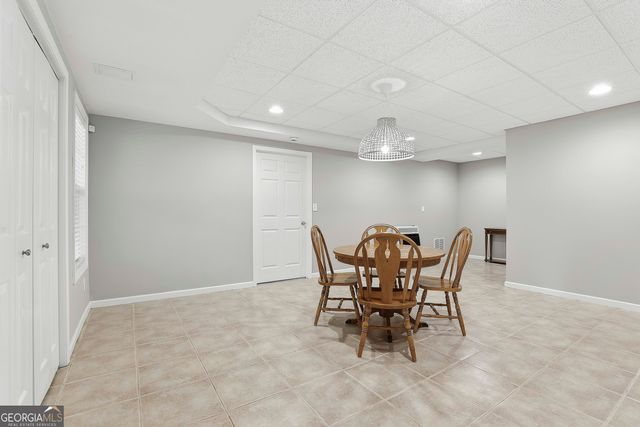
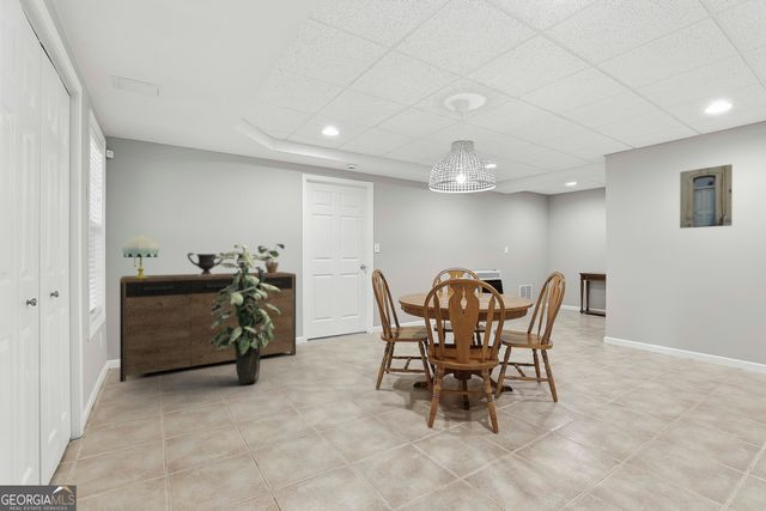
+ potted plant [256,243,286,274]
+ decorative urn [187,251,225,276]
+ table lamp [121,233,160,278]
+ indoor plant [208,243,280,385]
+ wall art [679,163,734,230]
+ sideboard [118,270,297,383]
